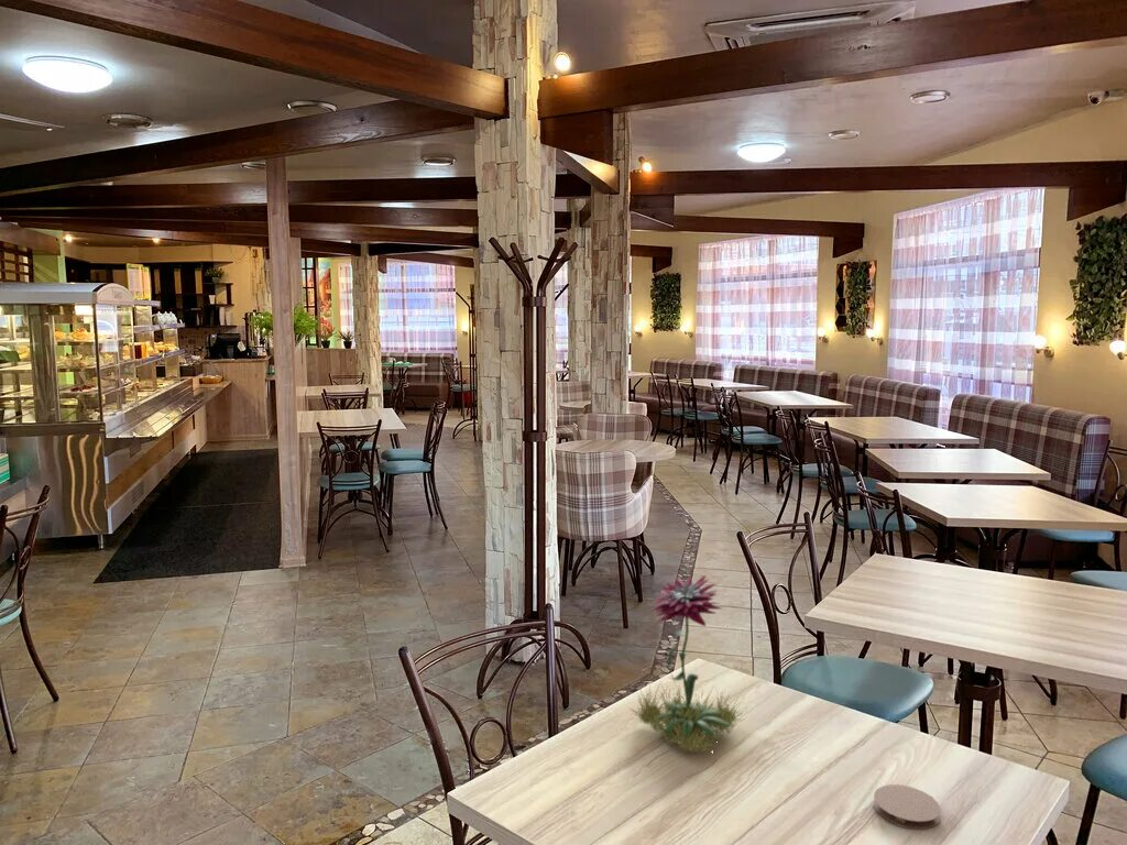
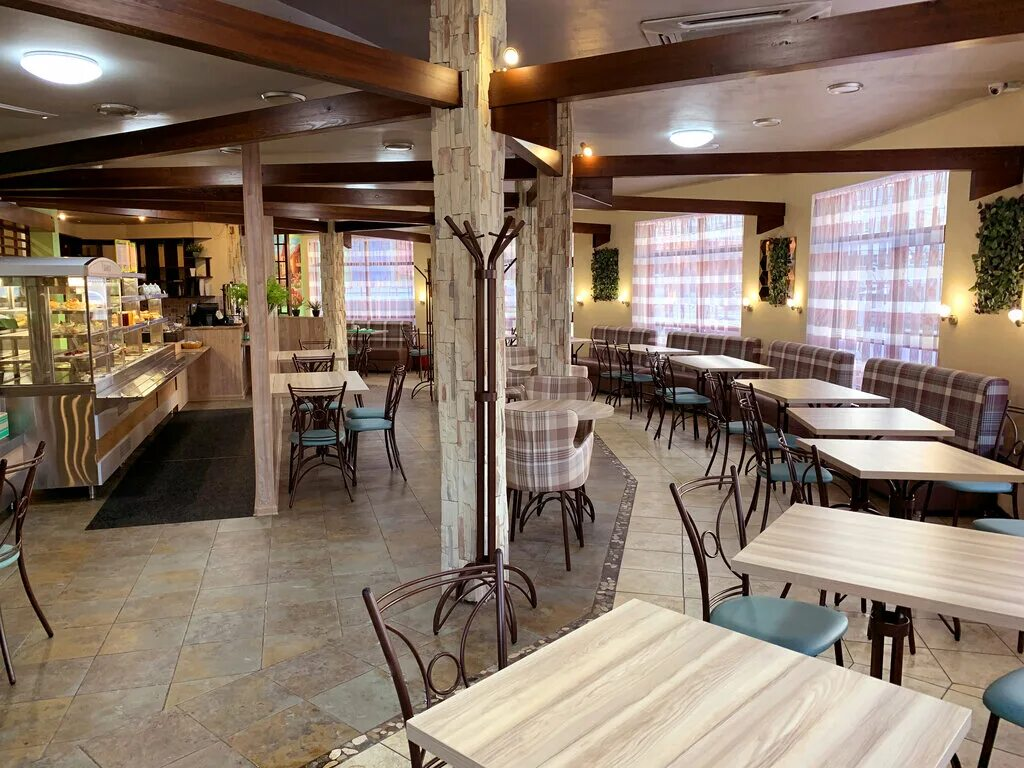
- coaster [873,783,942,831]
- flower [627,574,753,753]
